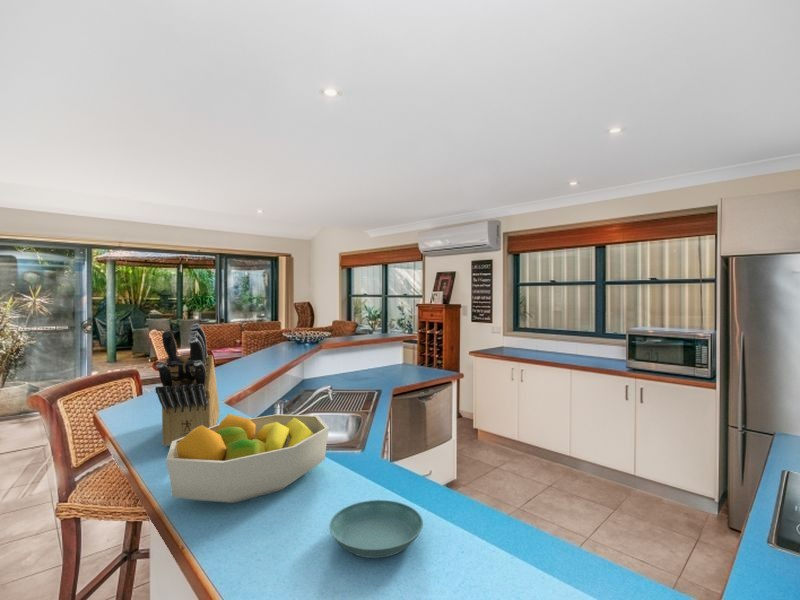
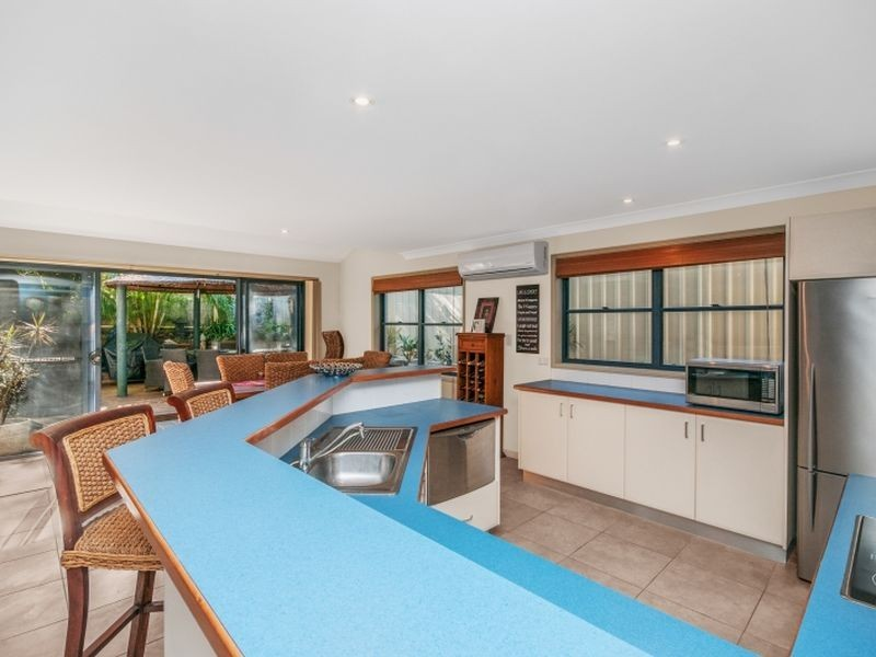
- knife block [154,322,220,447]
- fruit bowl [165,413,330,504]
- saucer [328,499,424,559]
